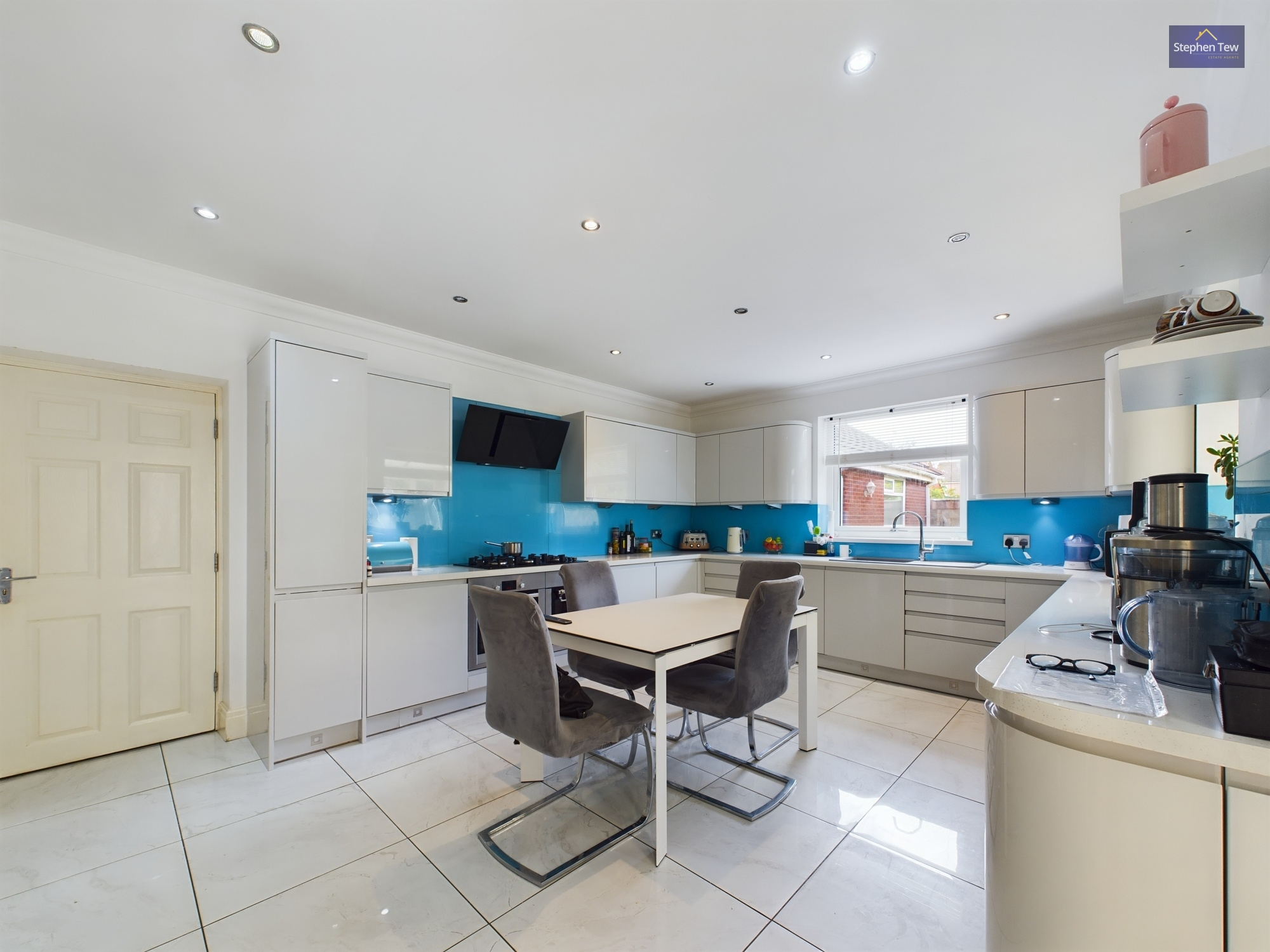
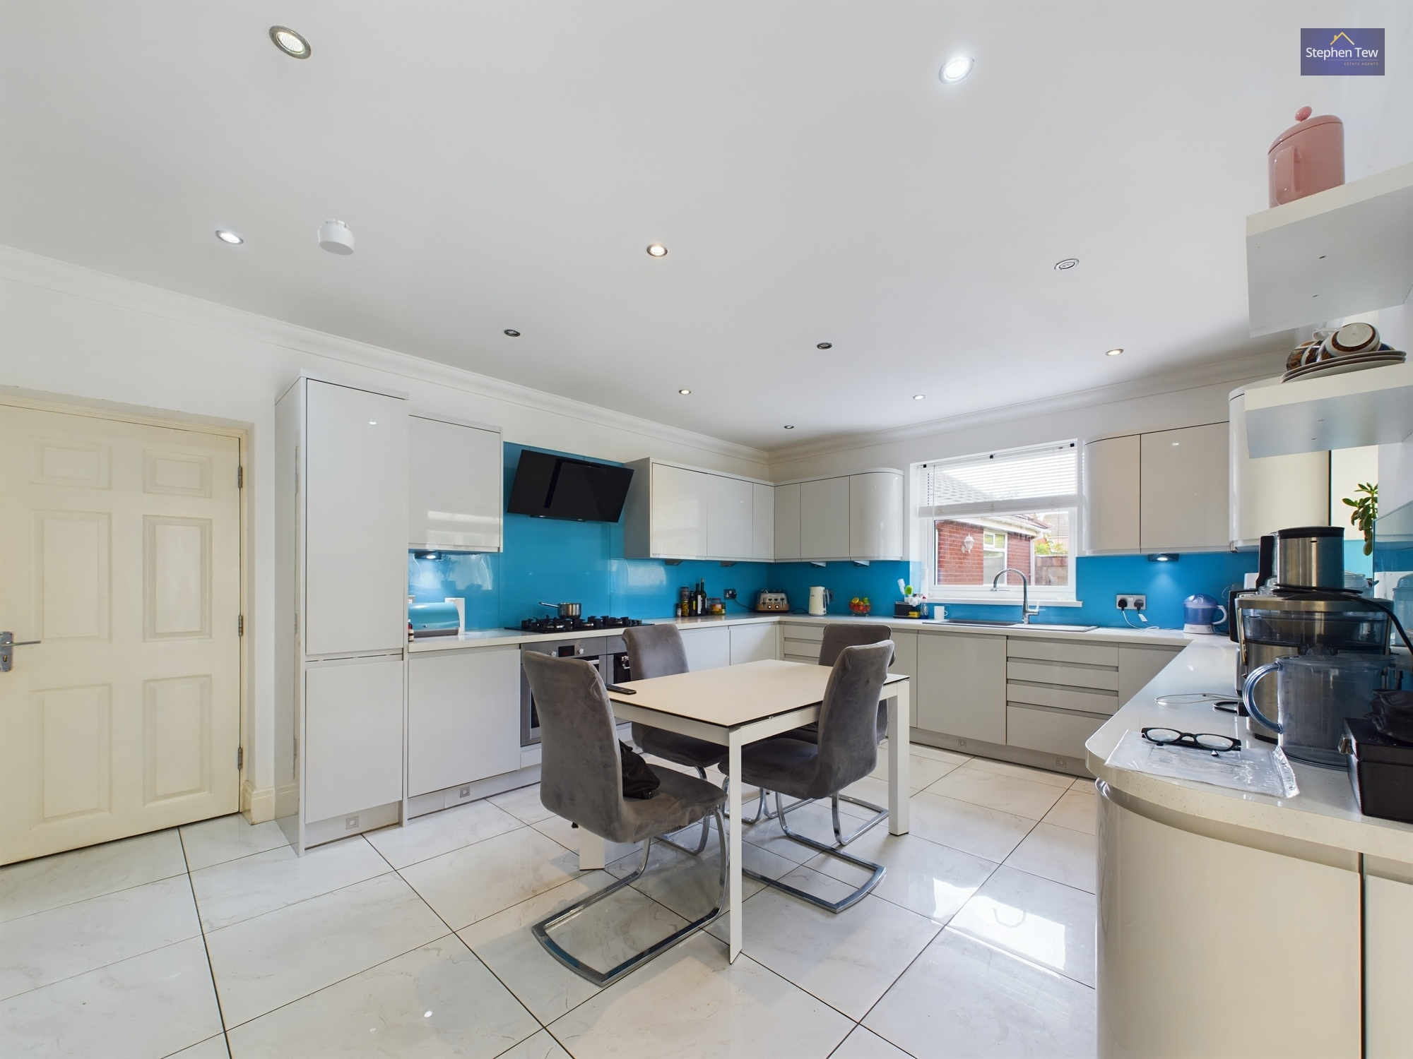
+ smoke detector [317,218,355,256]
